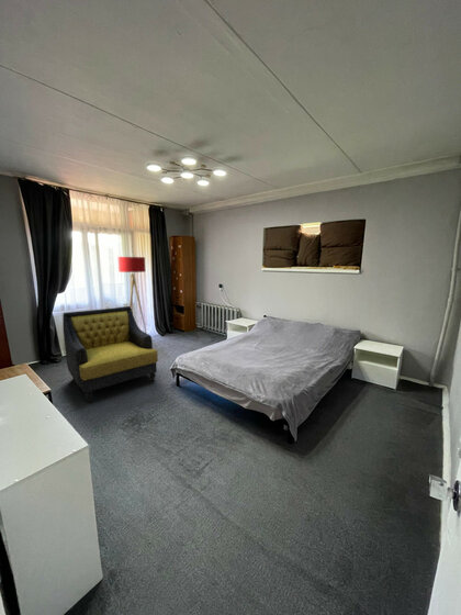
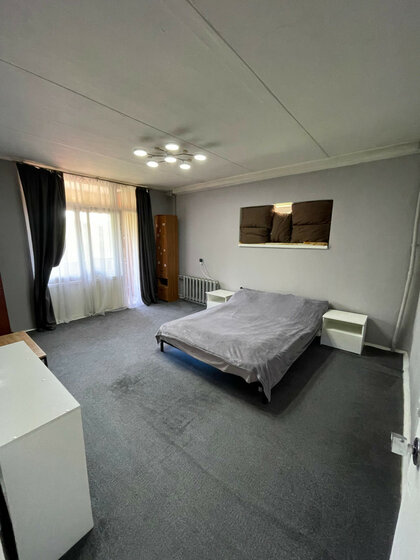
- armchair [61,305,159,403]
- floor lamp [116,256,148,334]
